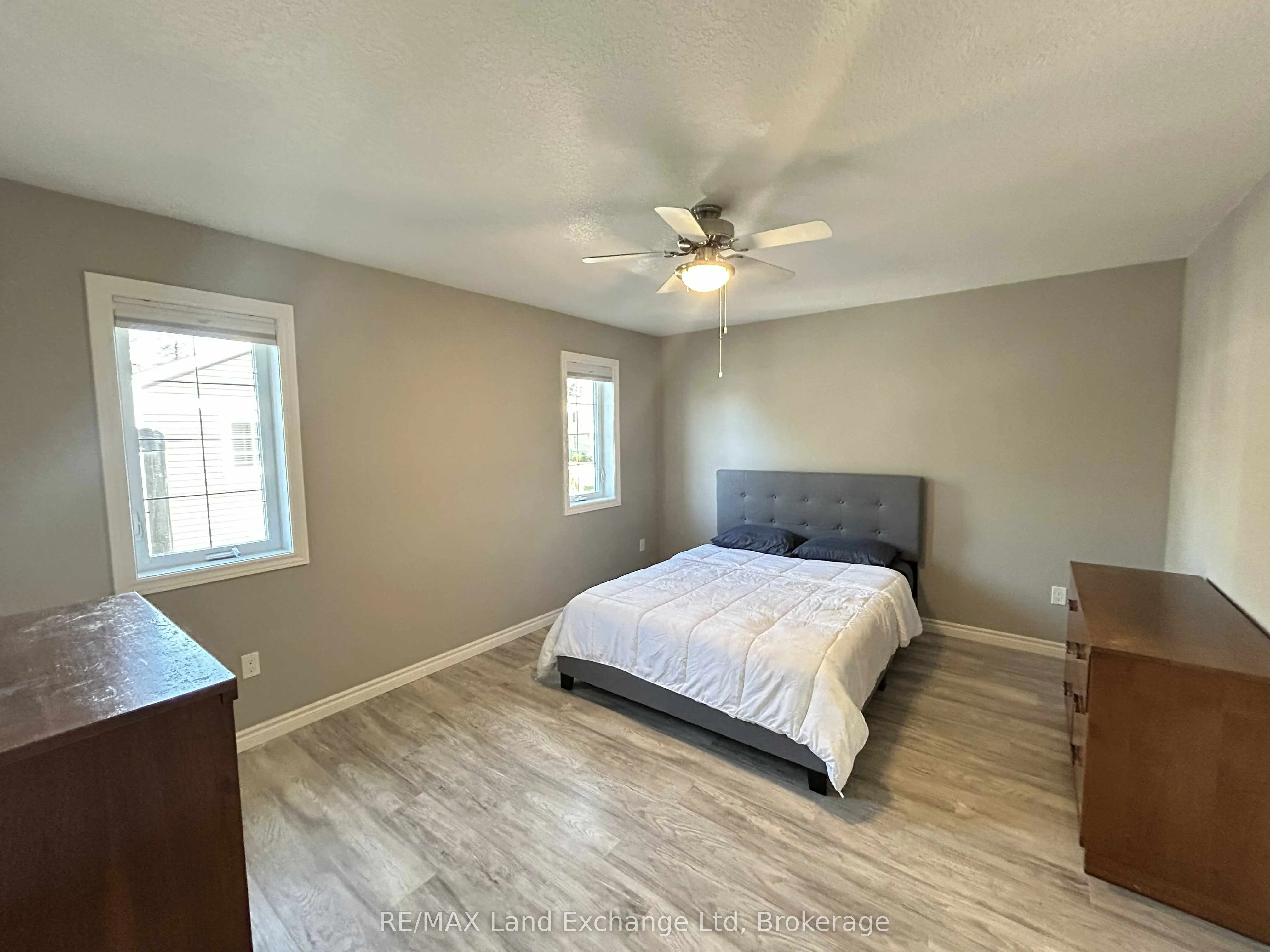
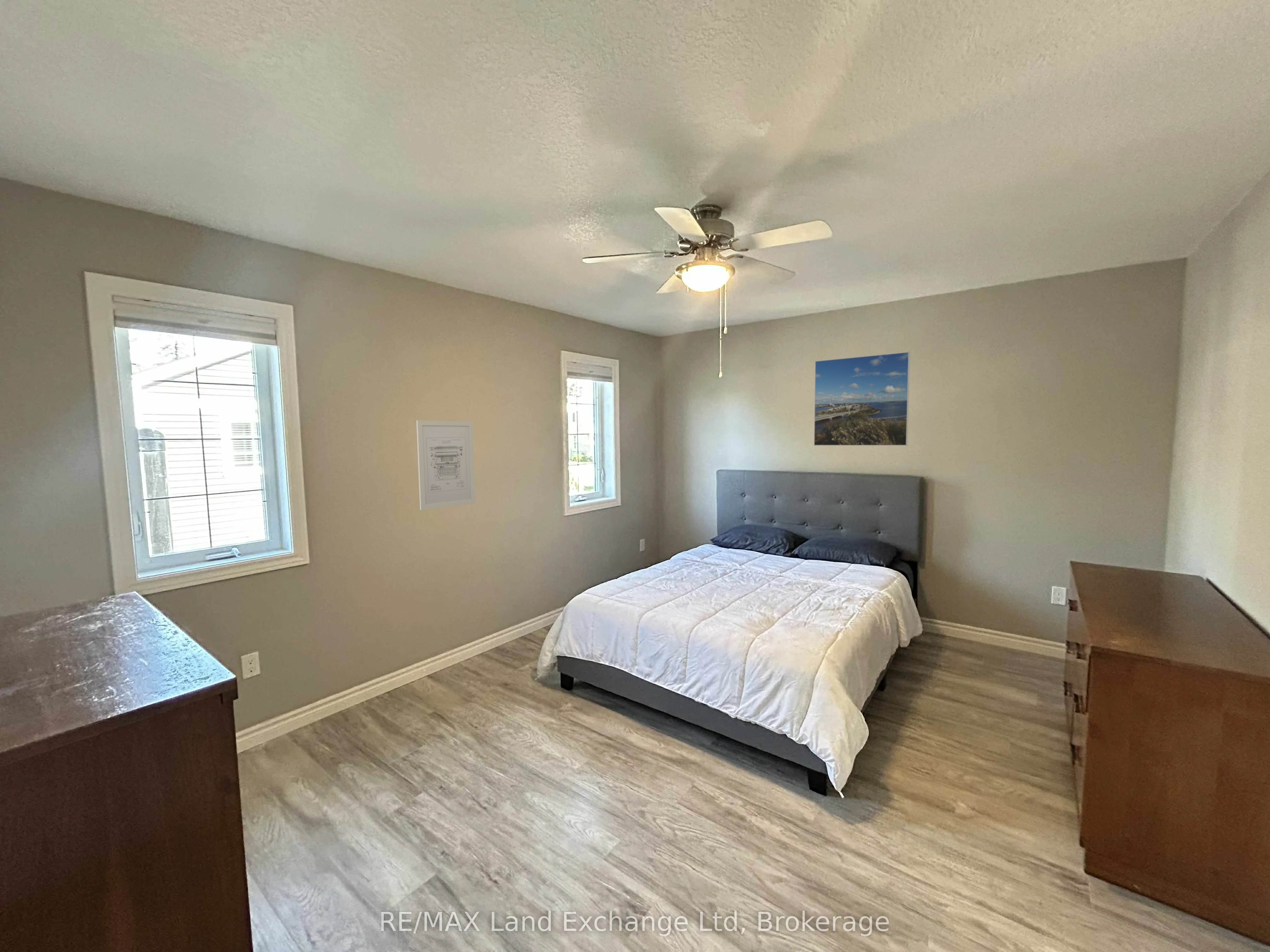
+ wall art [416,420,476,511]
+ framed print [814,351,910,446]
